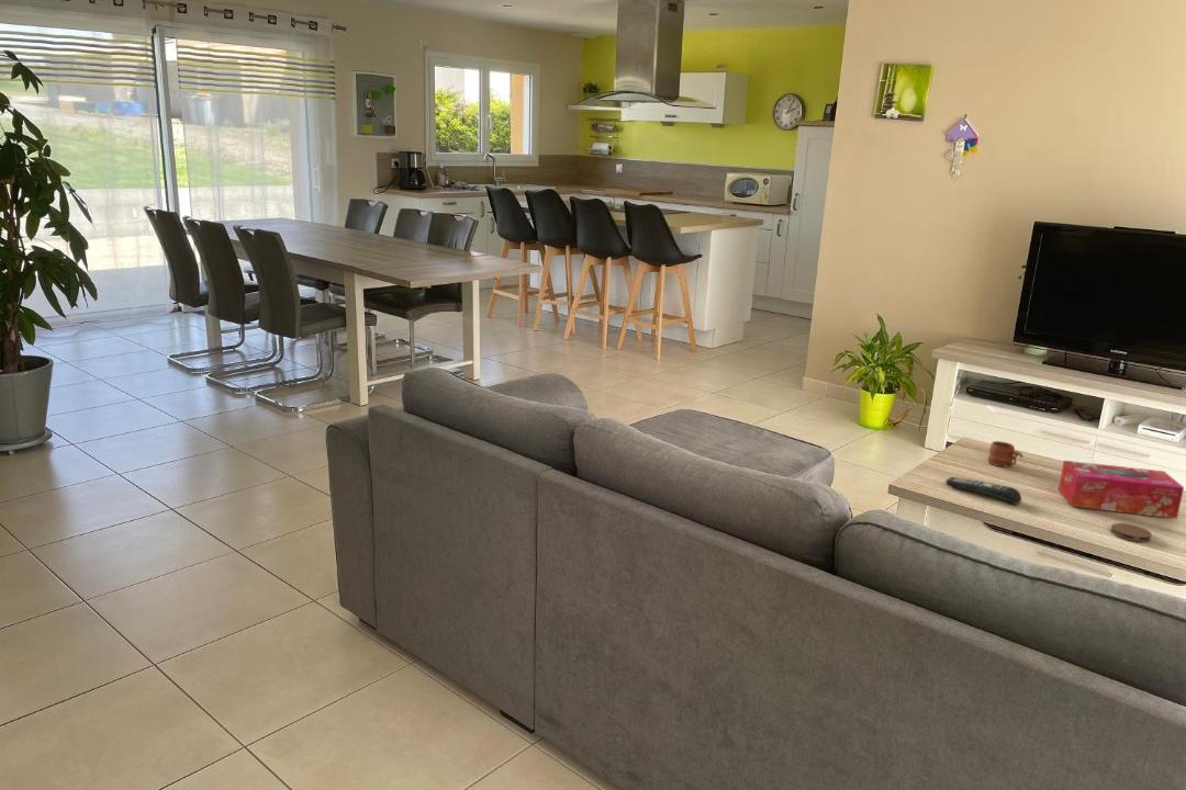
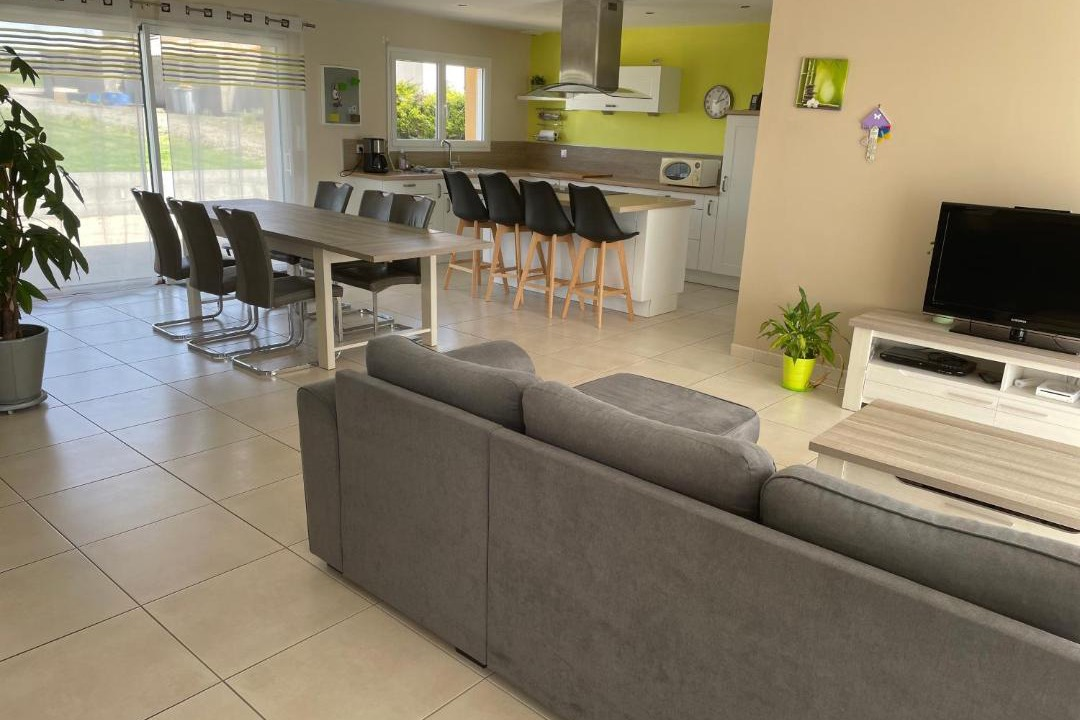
- tissue box [1058,460,1185,520]
- remote control [944,476,1022,506]
- mug [987,440,1023,467]
- coaster [1110,522,1153,543]
